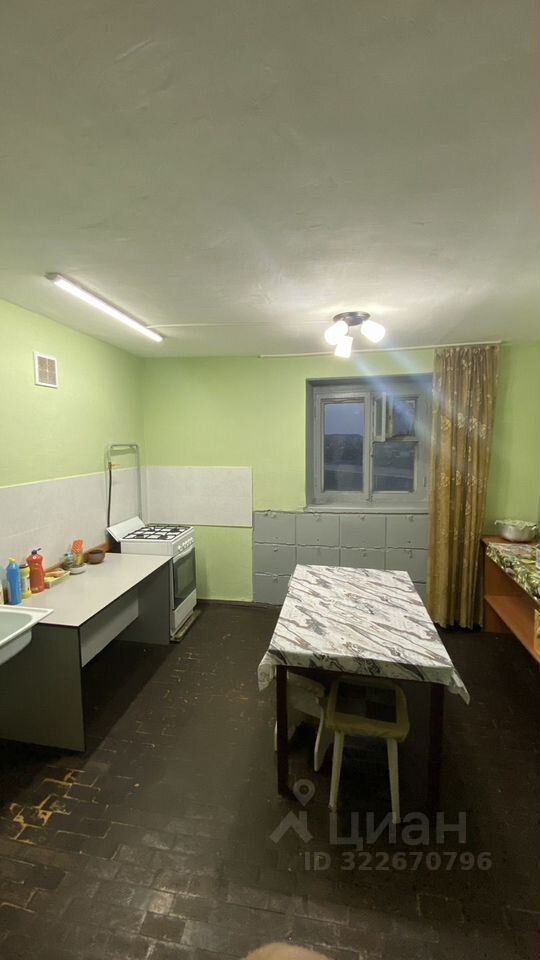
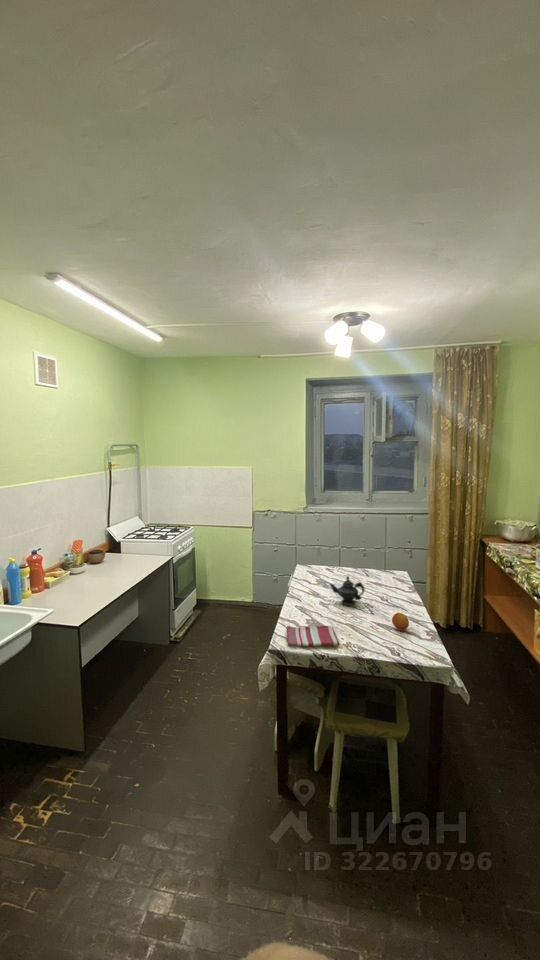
+ teapot [328,575,365,606]
+ dish towel [285,625,340,647]
+ fruit [391,612,410,631]
